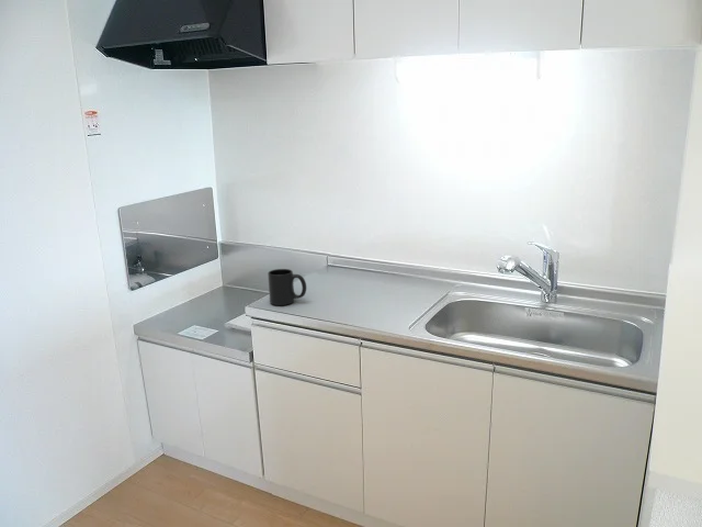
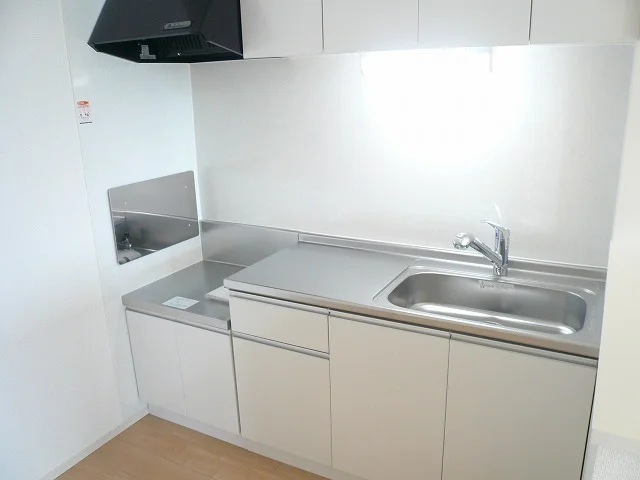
- mug [267,268,307,306]
